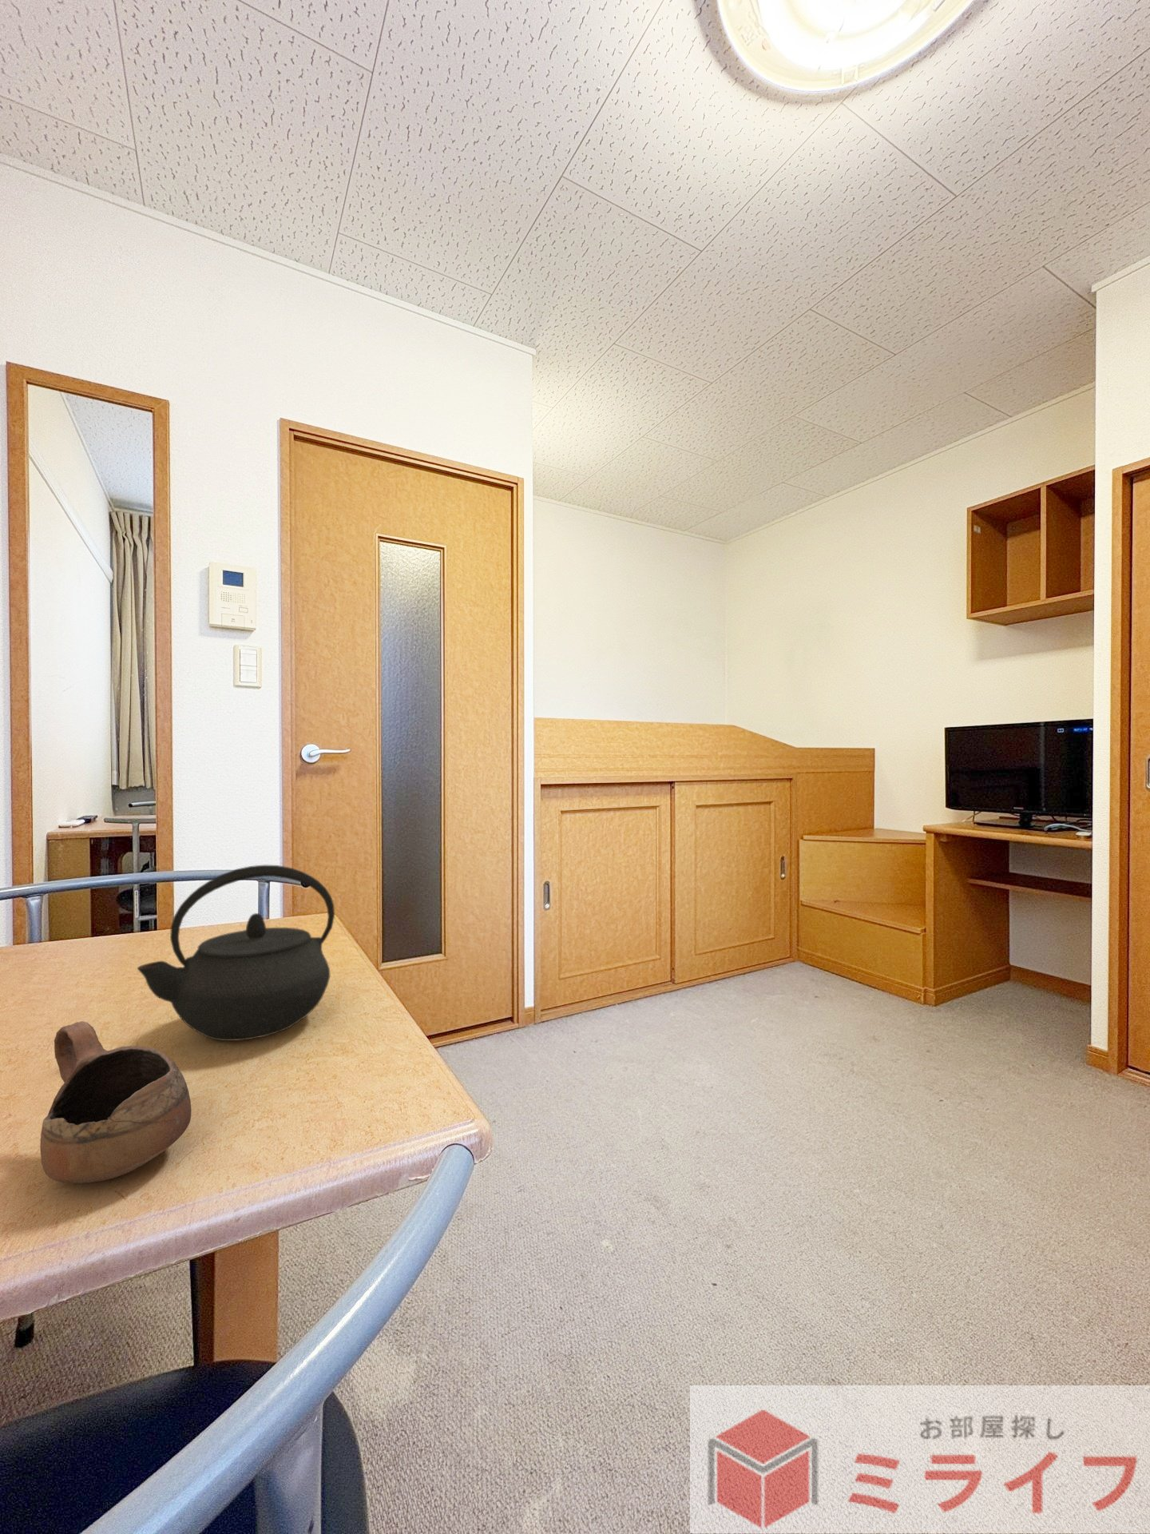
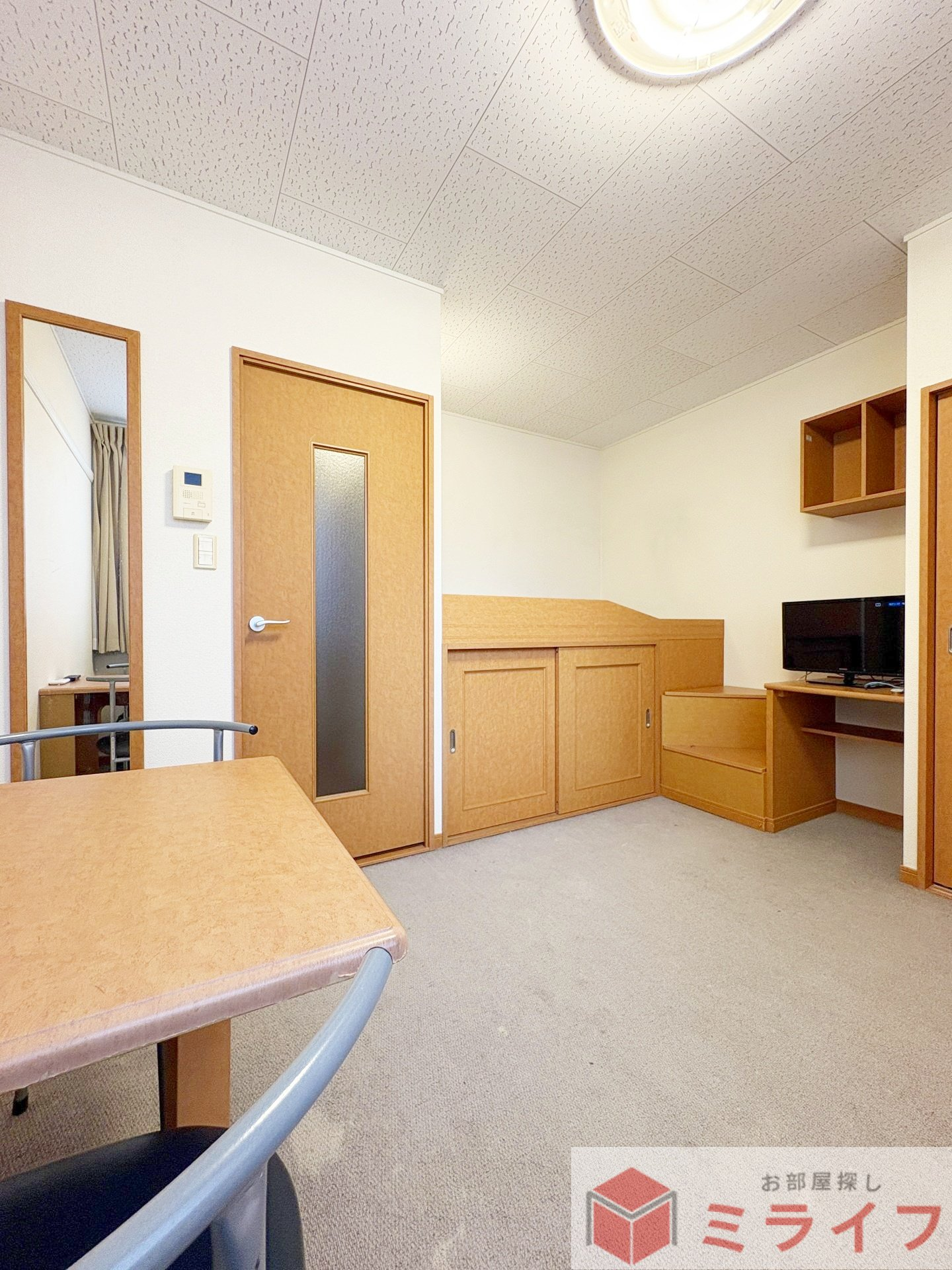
- kettle [137,865,336,1042]
- cup [39,1021,192,1184]
